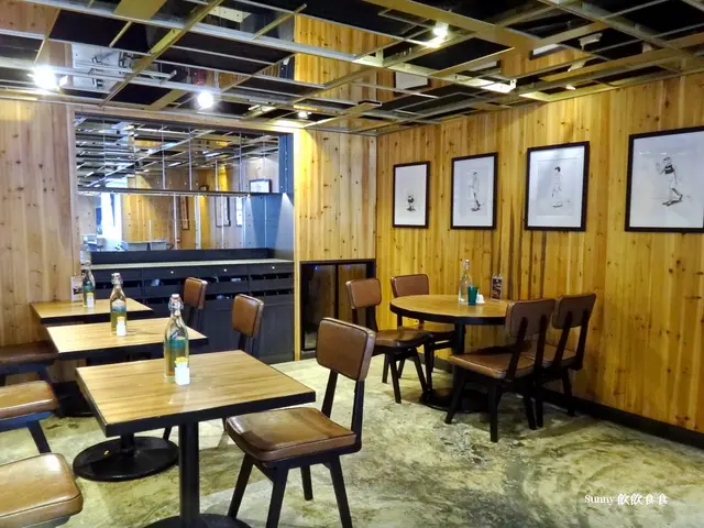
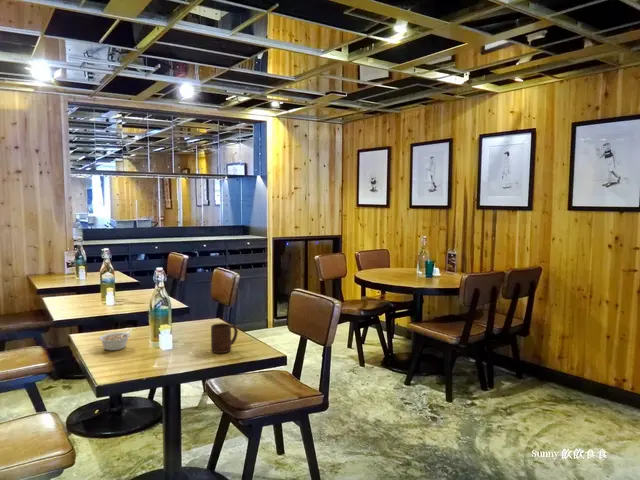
+ legume [98,328,133,351]
+ cup [210,322,239,354]
